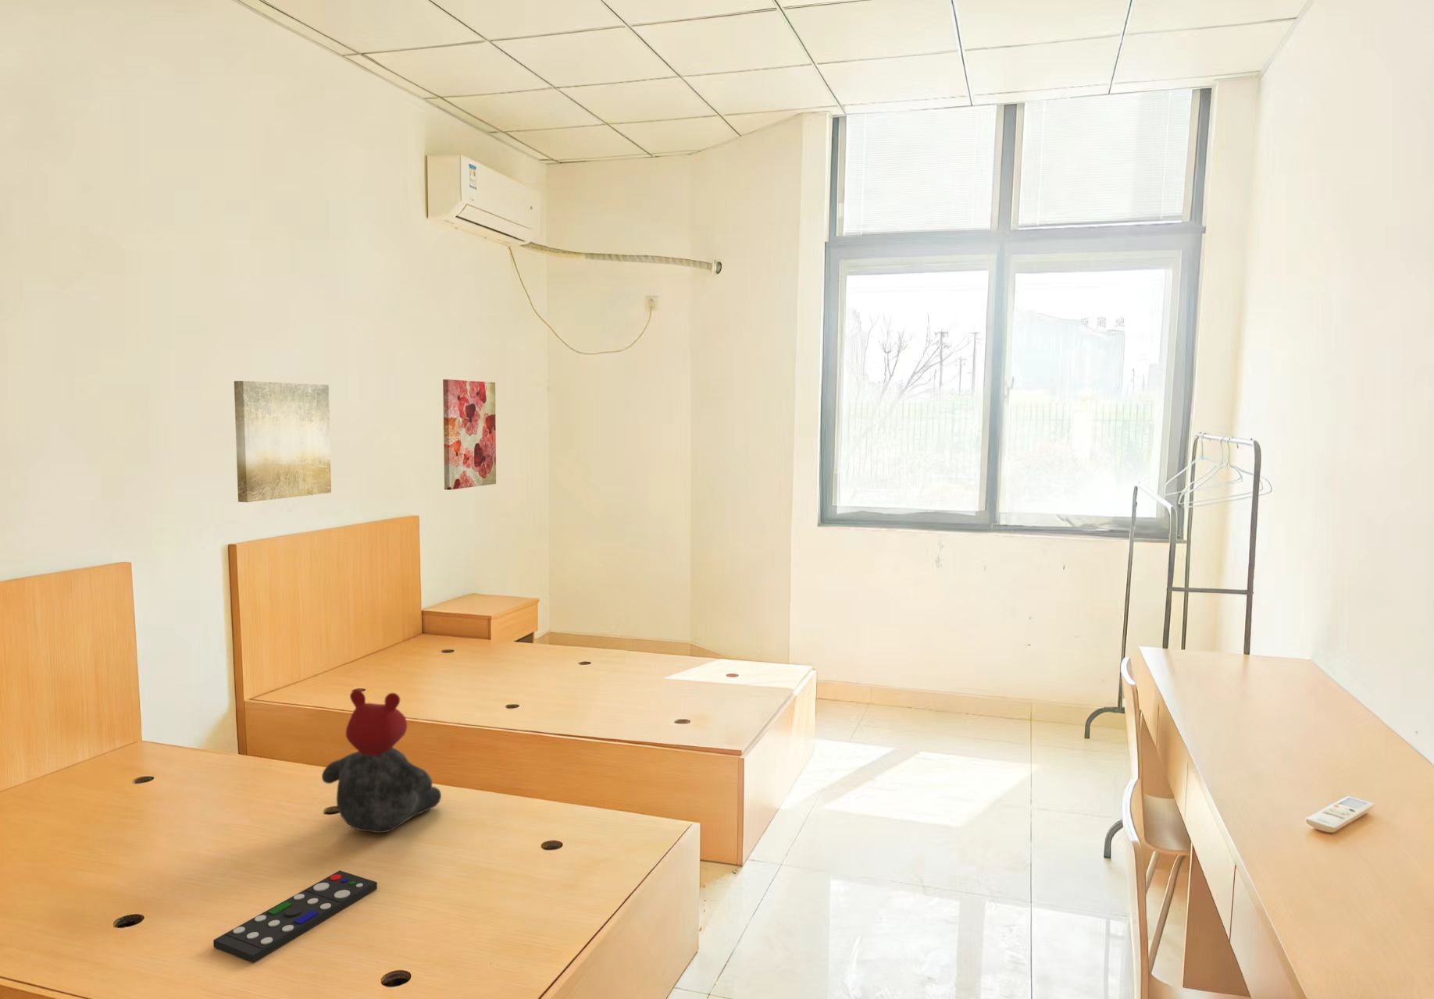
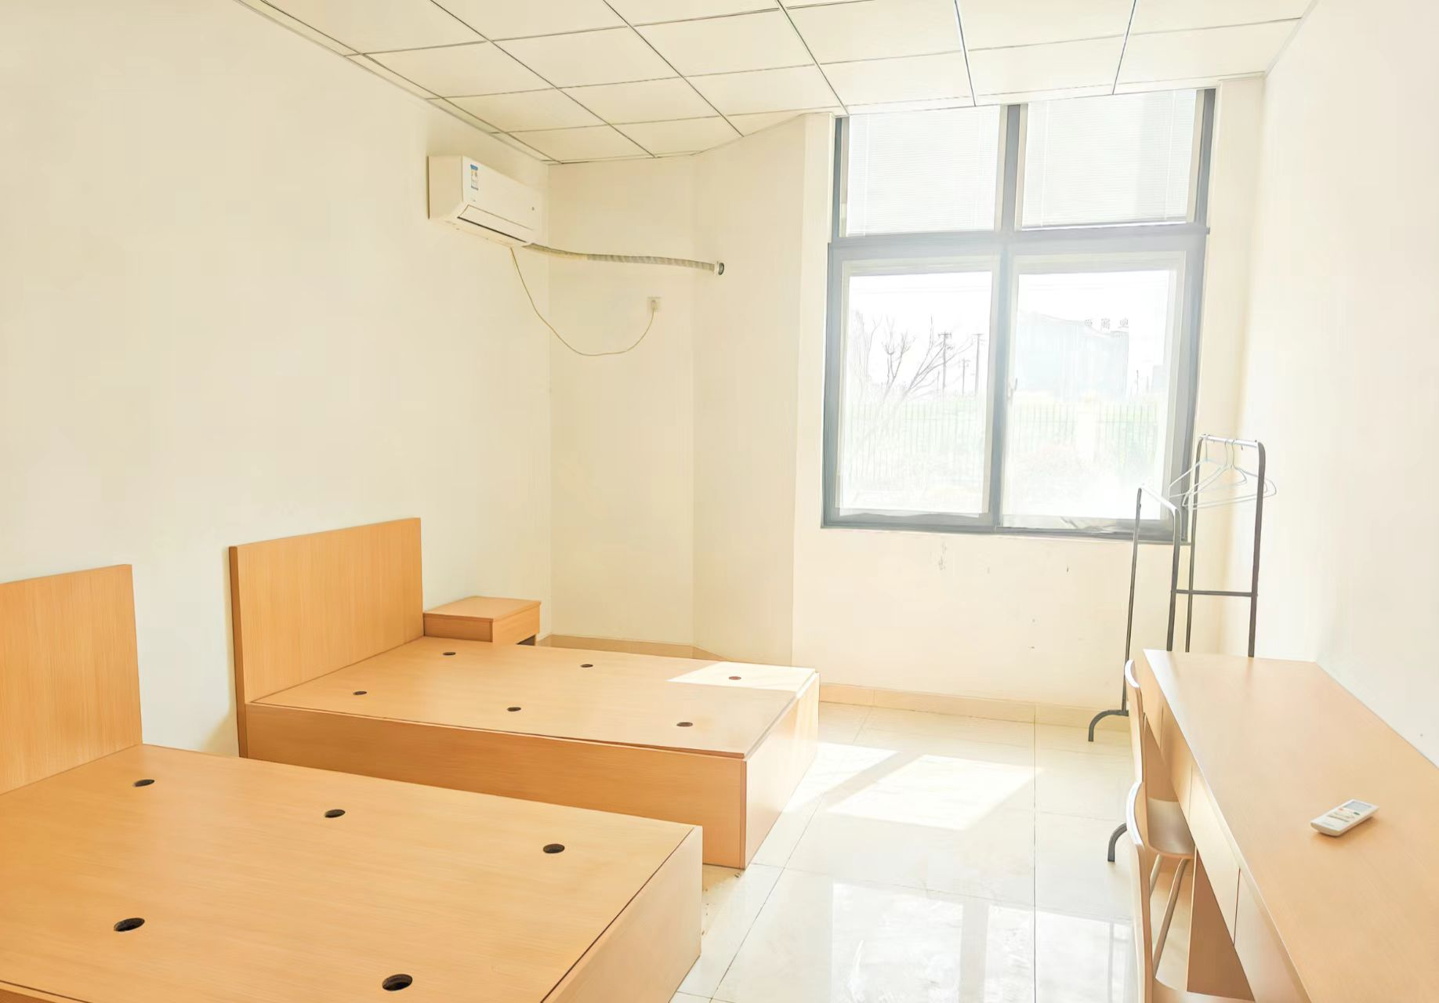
- remote control [212,869,378,964]
- wall art [233,380,332,502]
- teddy bear [321,690,442,833]
- wall art [442,378,497,491]
